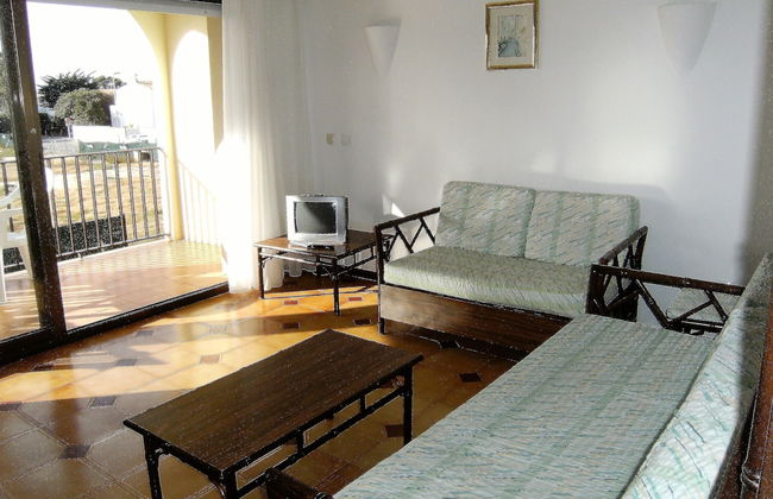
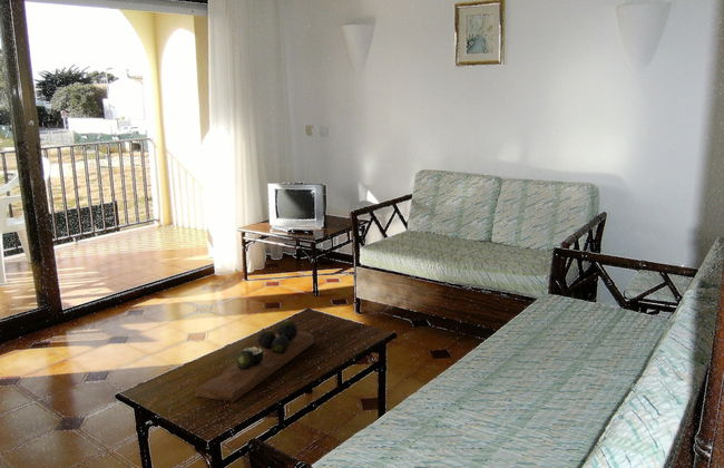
+ decorative tray [195,319,315,403]
